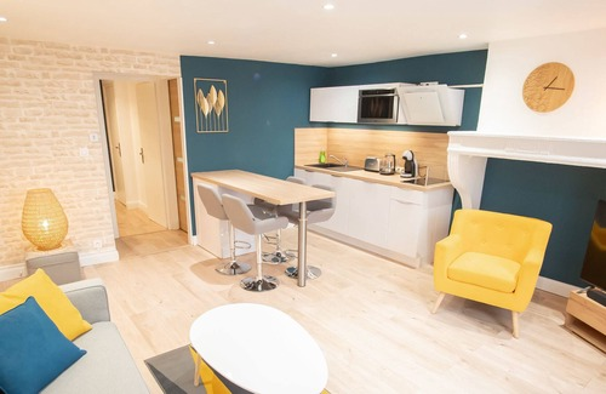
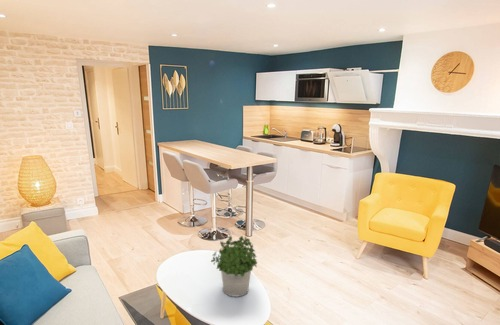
+ potted plant [210,235,258,298]
